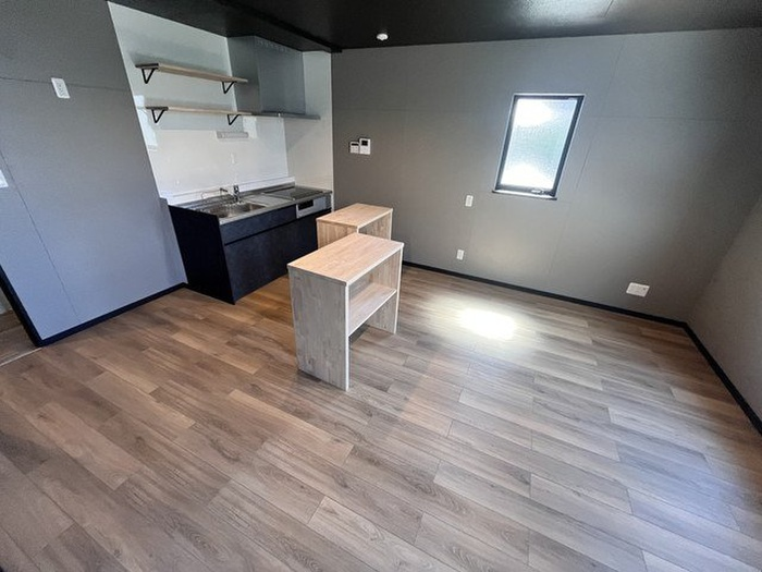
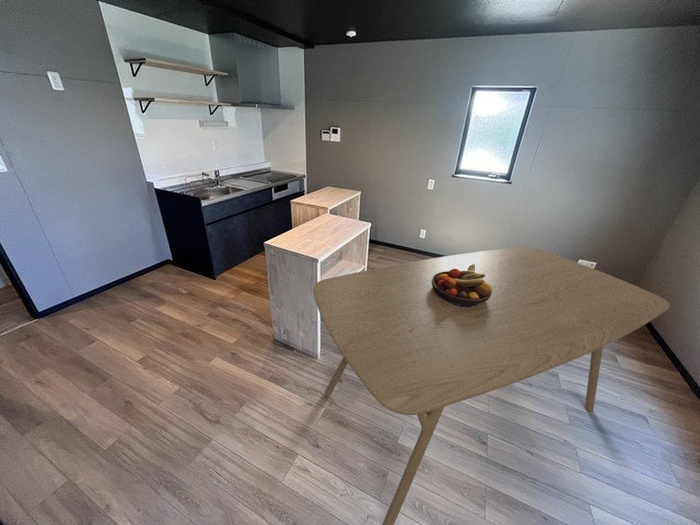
+ fruit bowl [432,264,492,307]
+ dining table [312,246,671,525]
